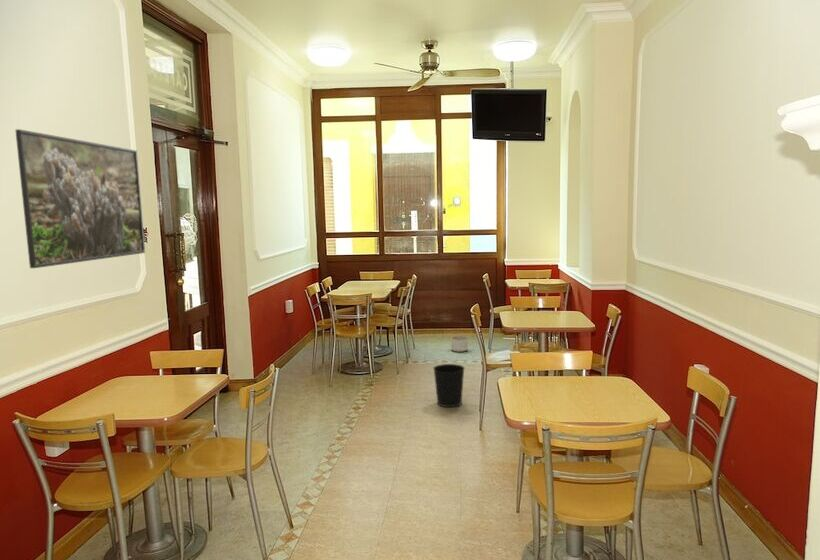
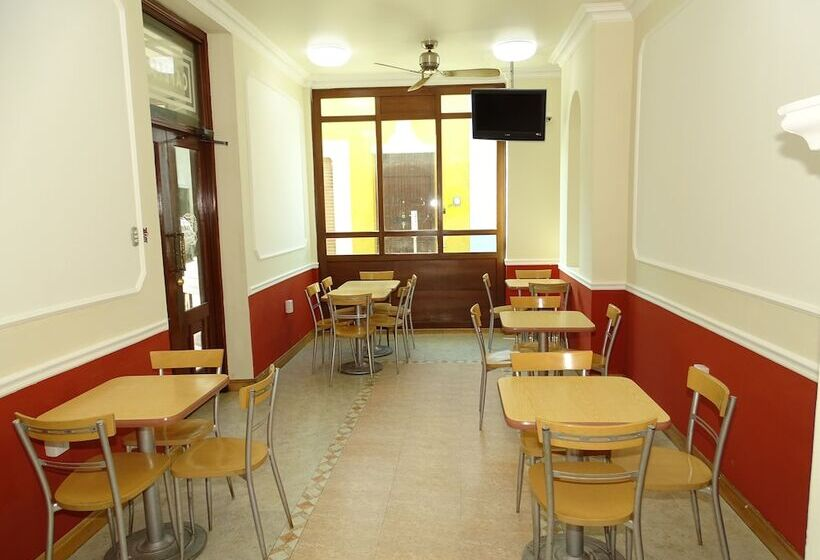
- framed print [14,128,146,269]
- wastebasket [432,363,466,408]
- planter [450,335,469,353]
